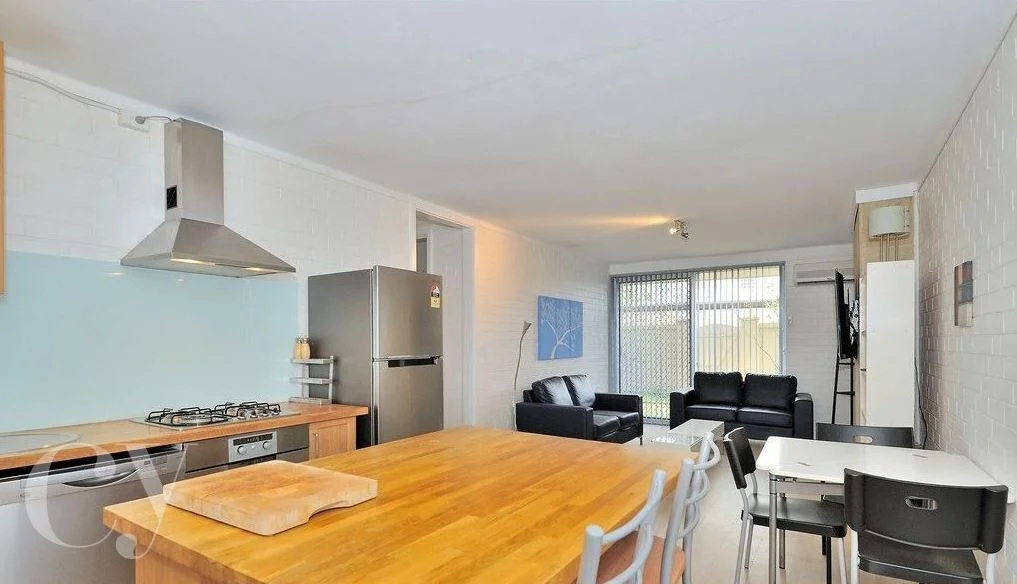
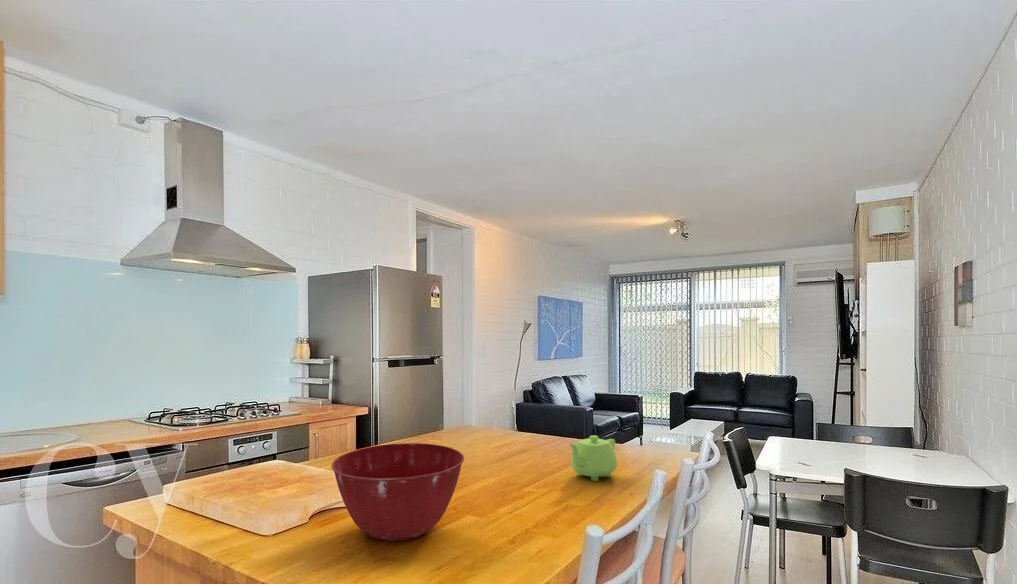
+ mixing bowl [331,442,465,542]
+ teapot [567,435,618,482]
